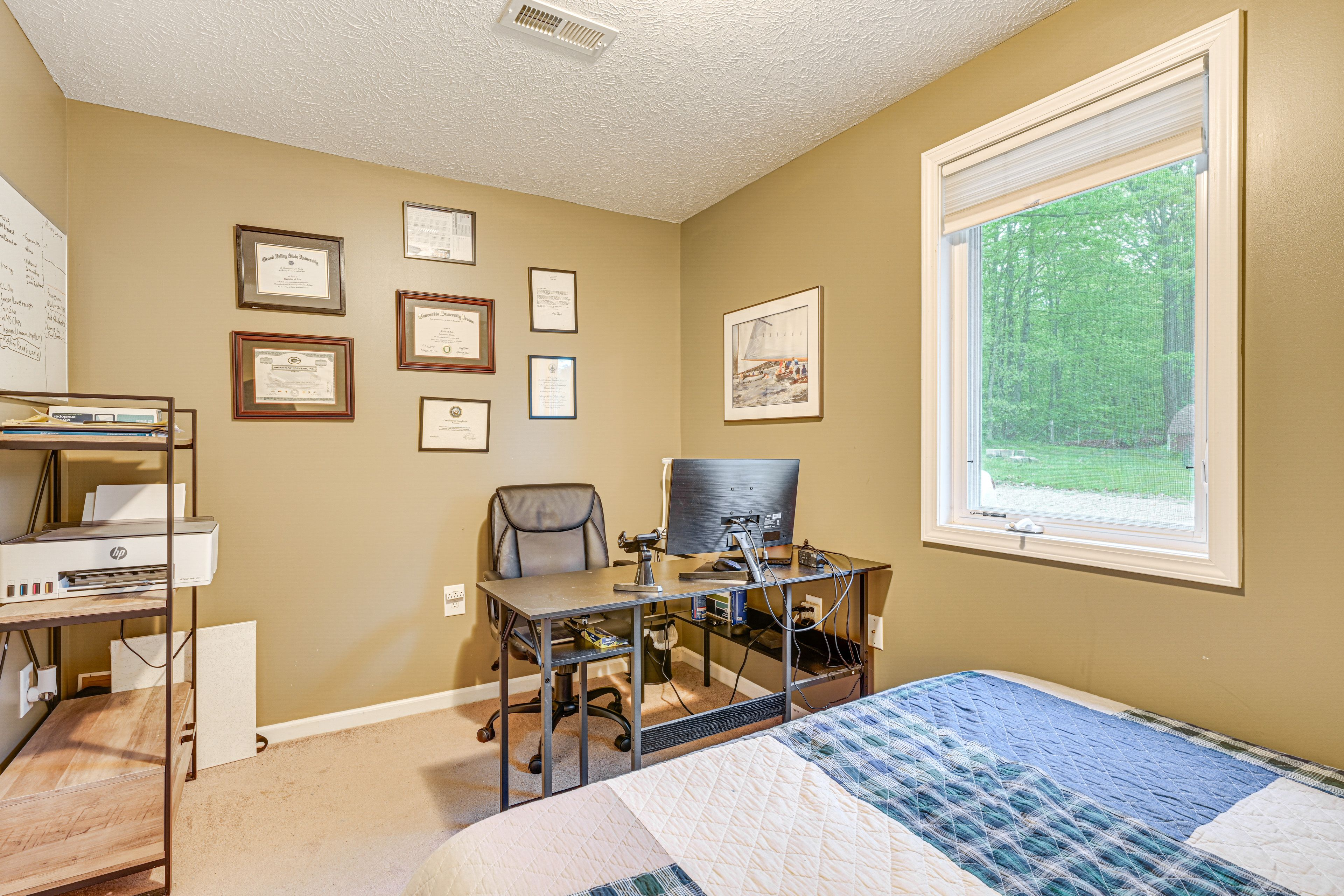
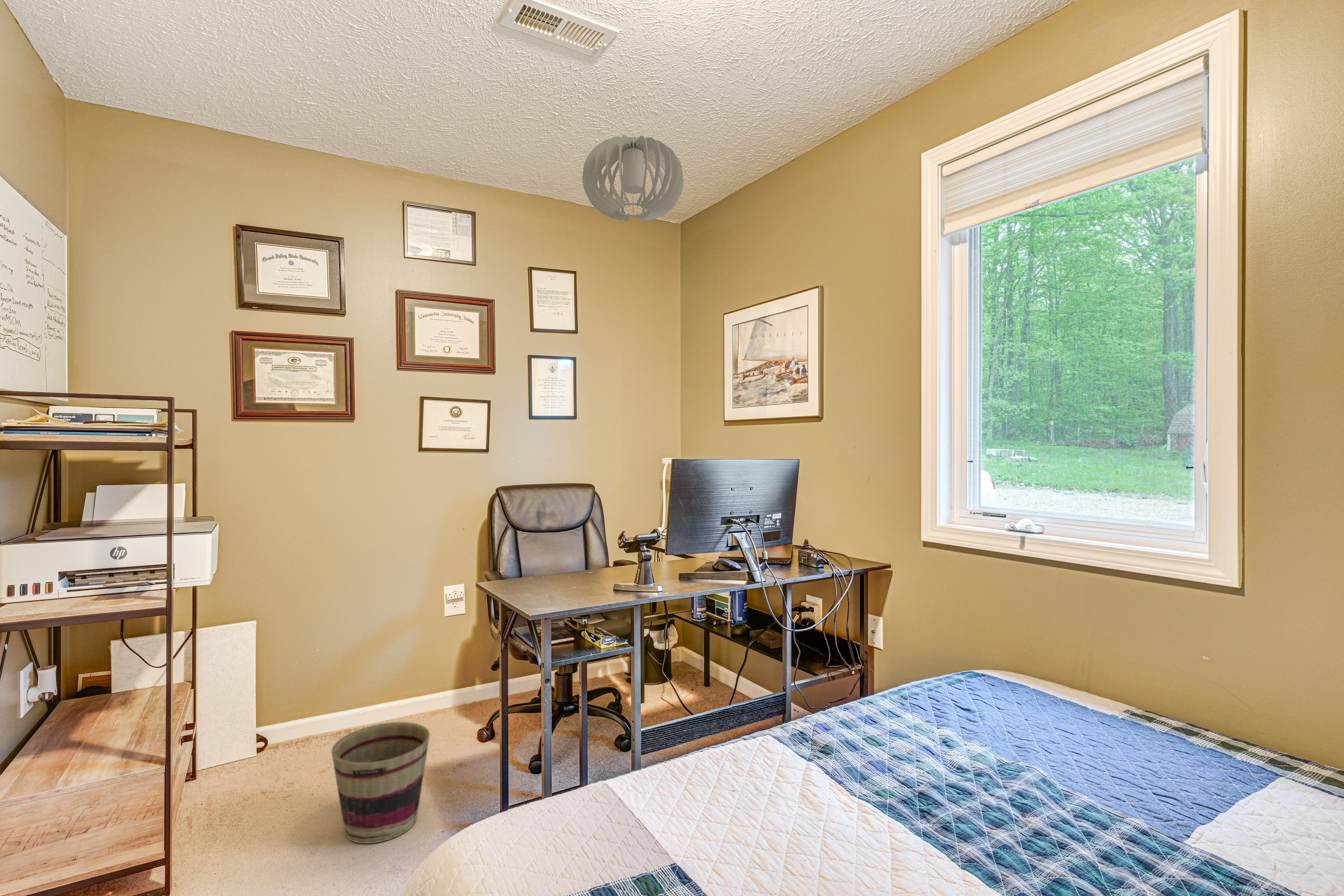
+ basket [331,722,430,844]
+ pendant light [582,134,684,222]
